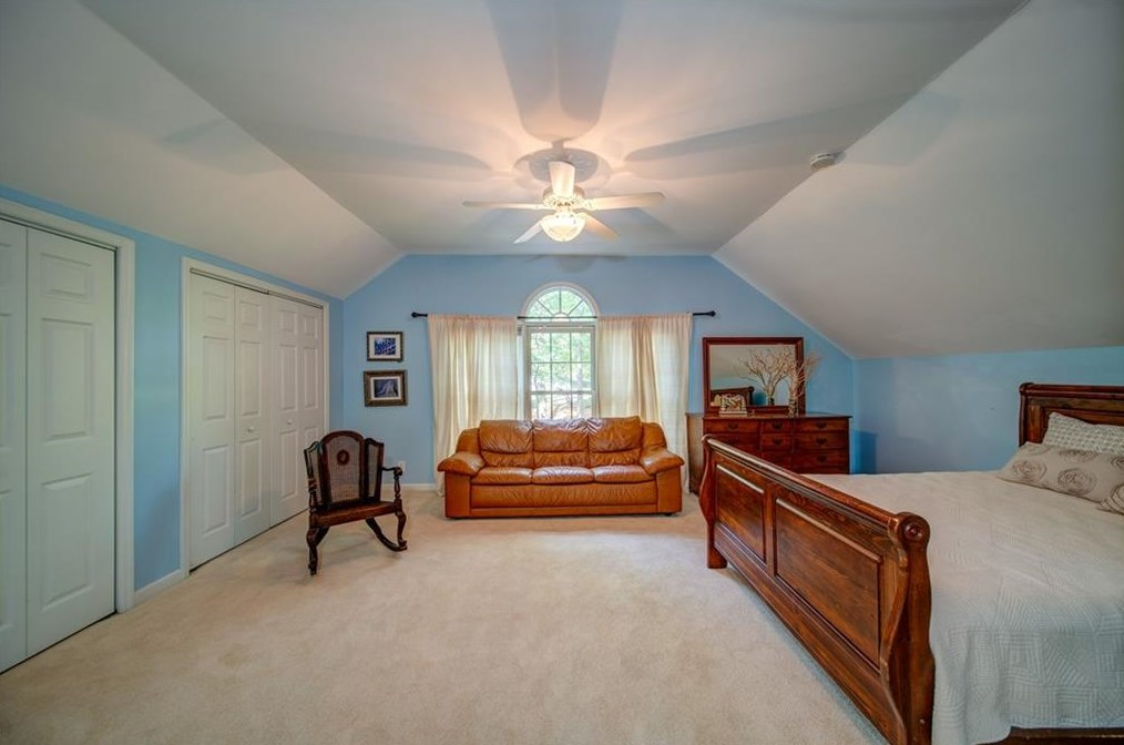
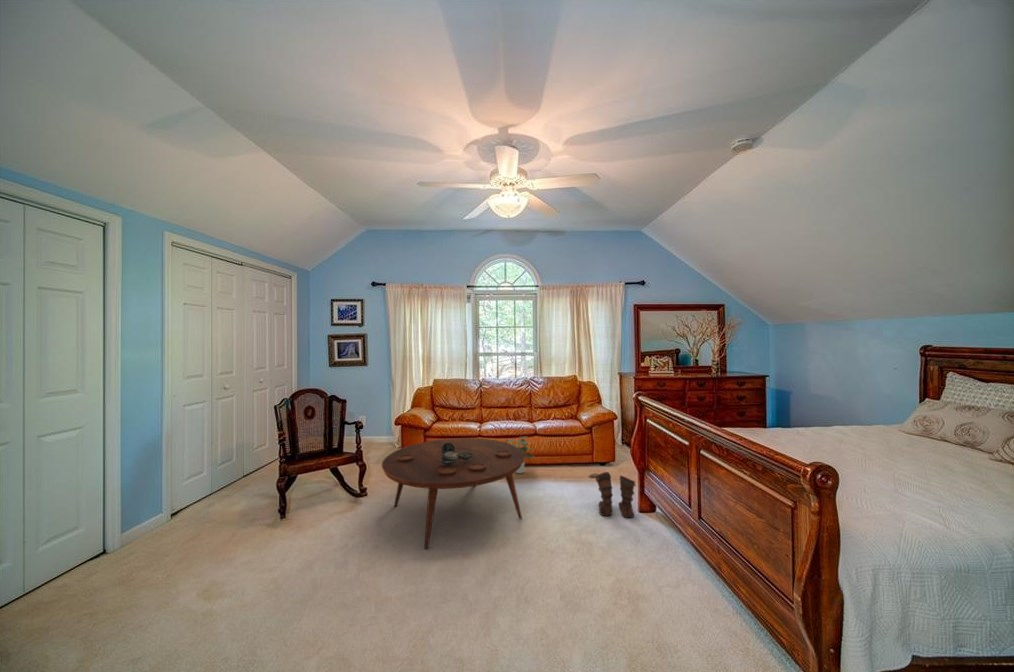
+ potted plant [504,435,536,474]
+ coffee table [381,437,525,550]
+ decorative bowl [441,442,474,465]
+ boots [587,471,637,519]
